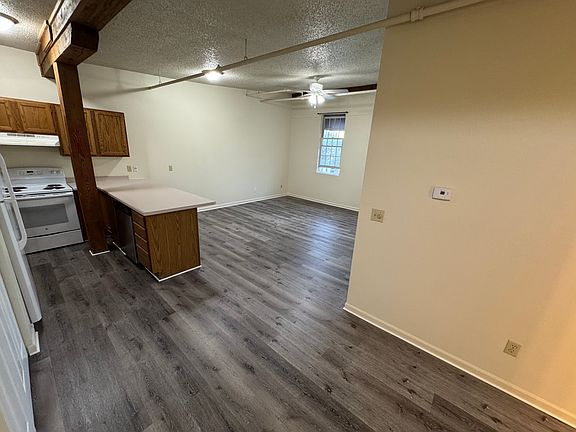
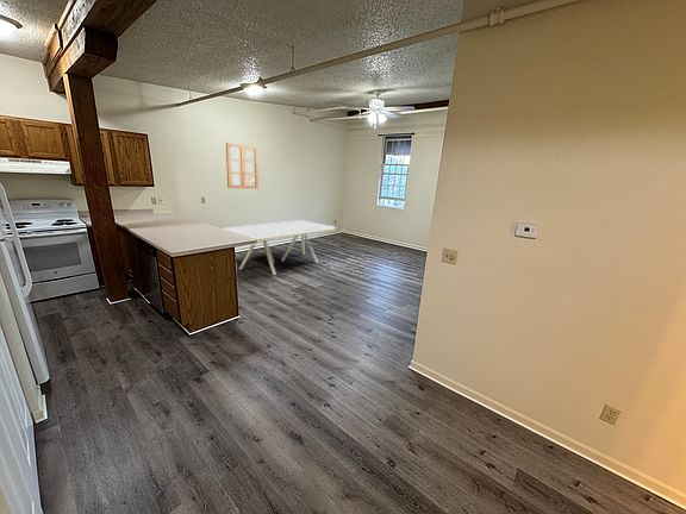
+ picture frame [225,142,260,189]
+ dining table [223,219,336,276]
